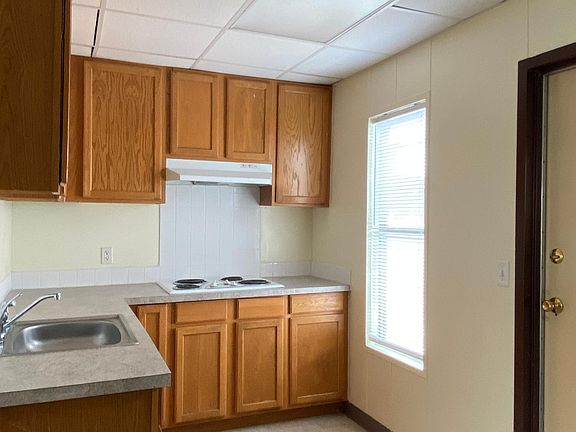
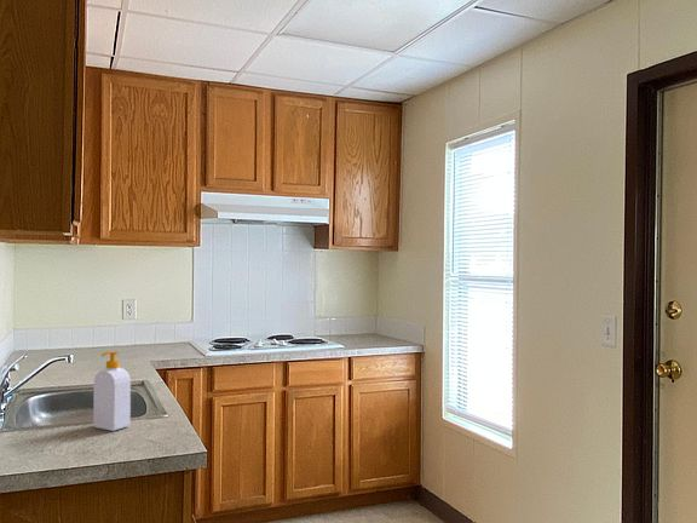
+ soap bottle [92,350,132,432]
